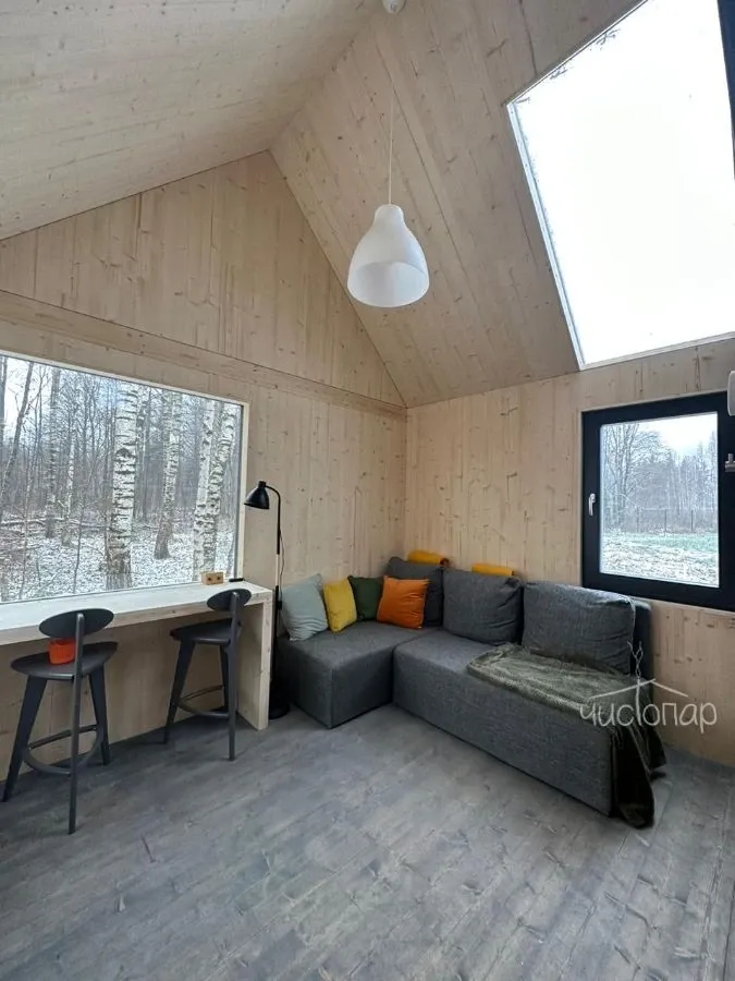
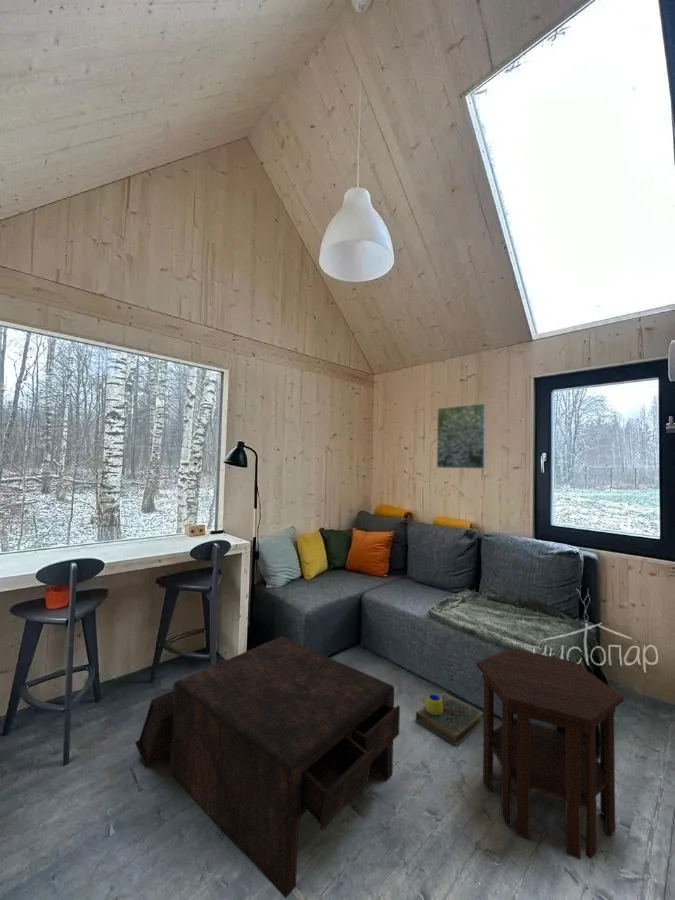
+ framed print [436,402,487,470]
+ hardback book [415,692,484,747]
+ coffee table [134,635,401,899]
+ side table [476,647,624,861]
+ mug [421,693,443,715]
